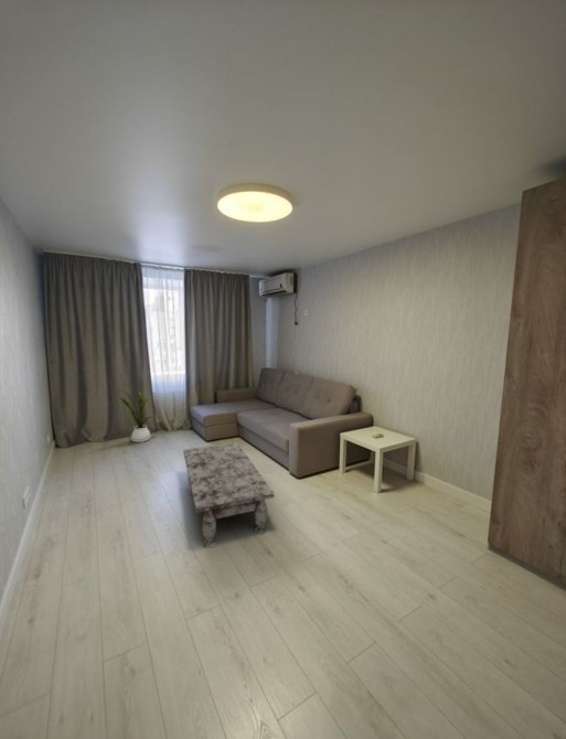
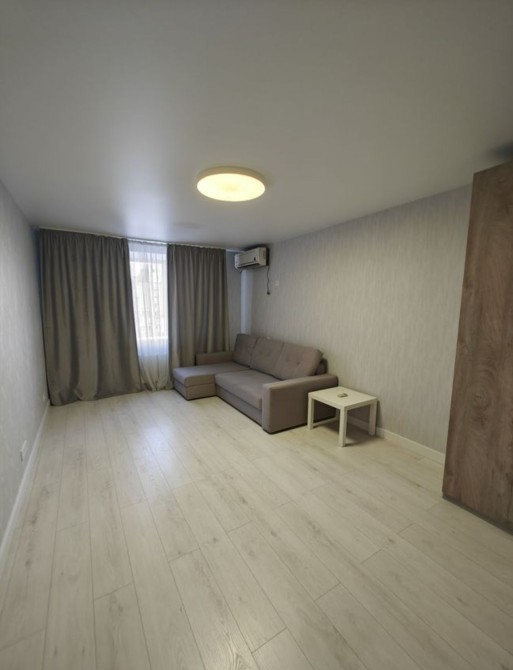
- house plant [117,388,156,443]
- coffee table [182,441,275,548]
